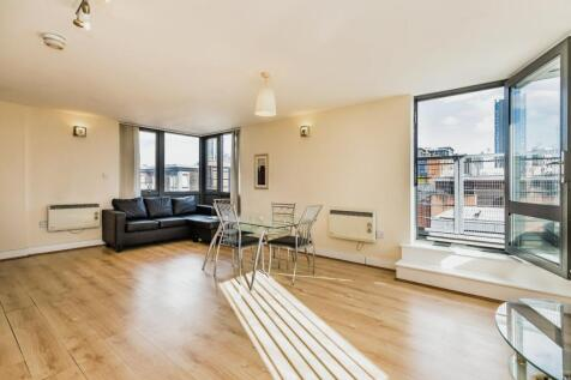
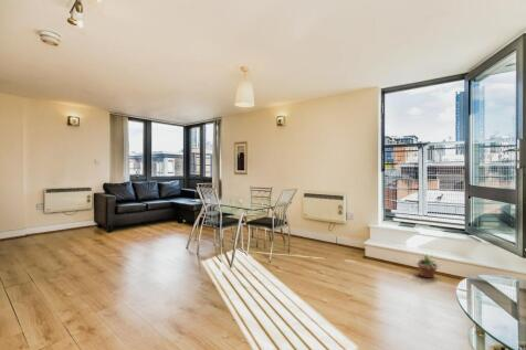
+ potted plant [414,252,441,278]
